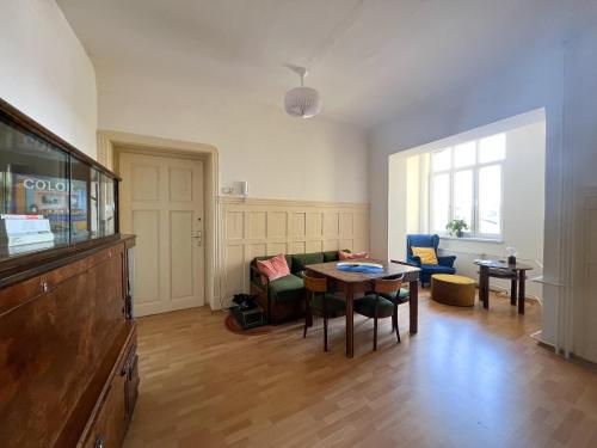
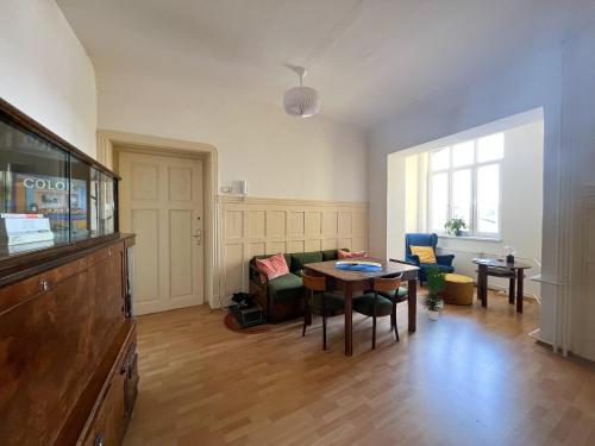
+ potted plant [418,260,450,321]
